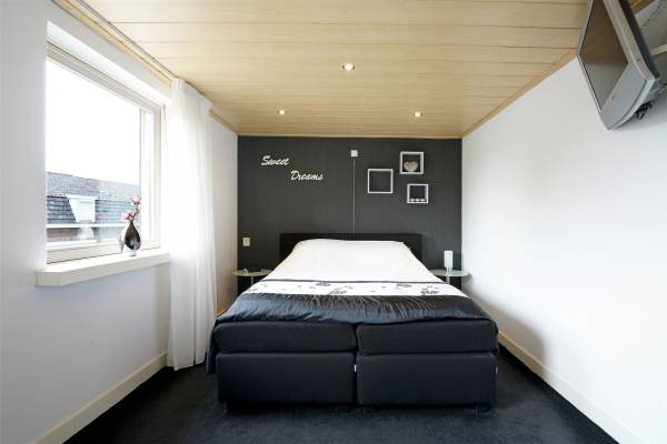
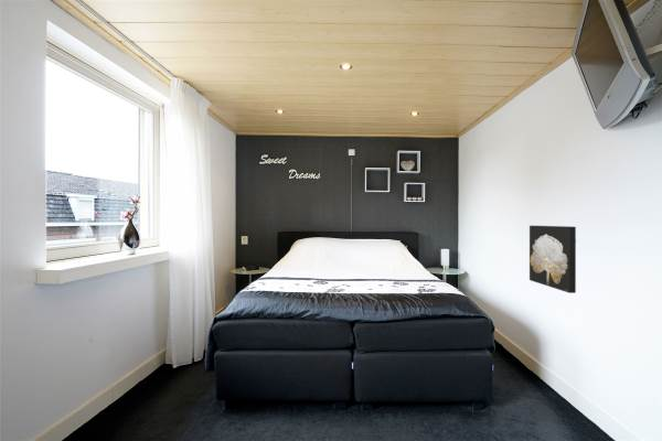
+ wall art [528,225,577,294]
